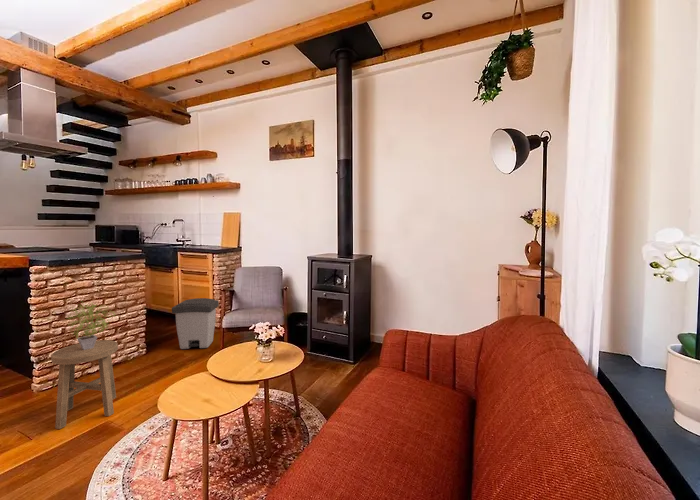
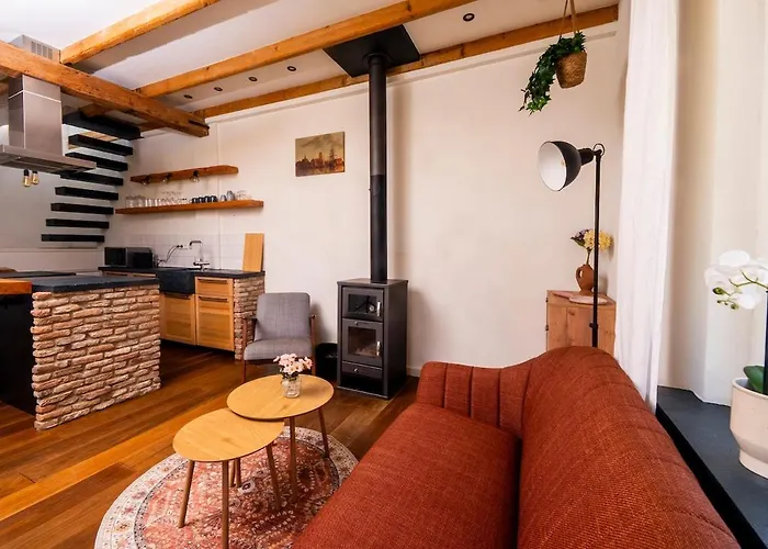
- stool [50,339,119,430]
- potted plant [62,300,119,350]
- trash can [171,297,220,350]
